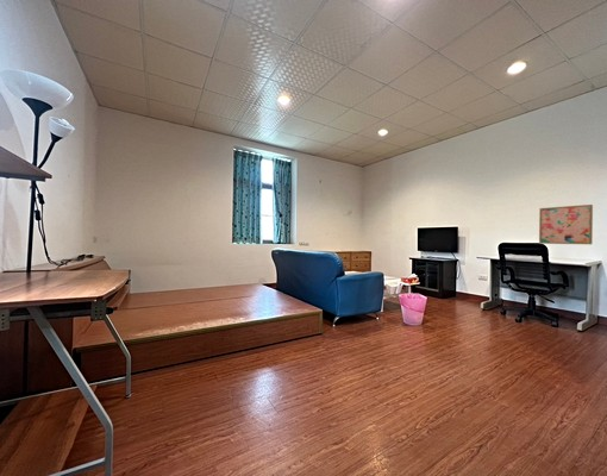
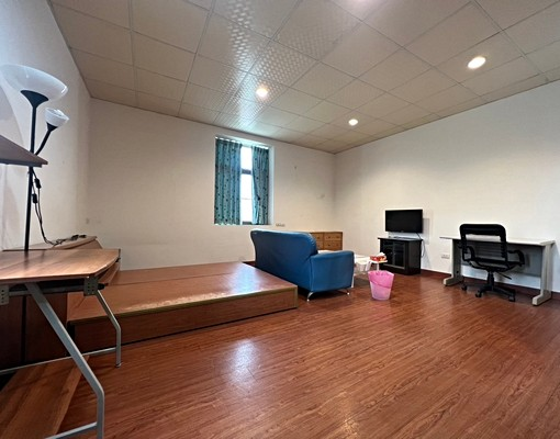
- wall art [538,203,594,245]
